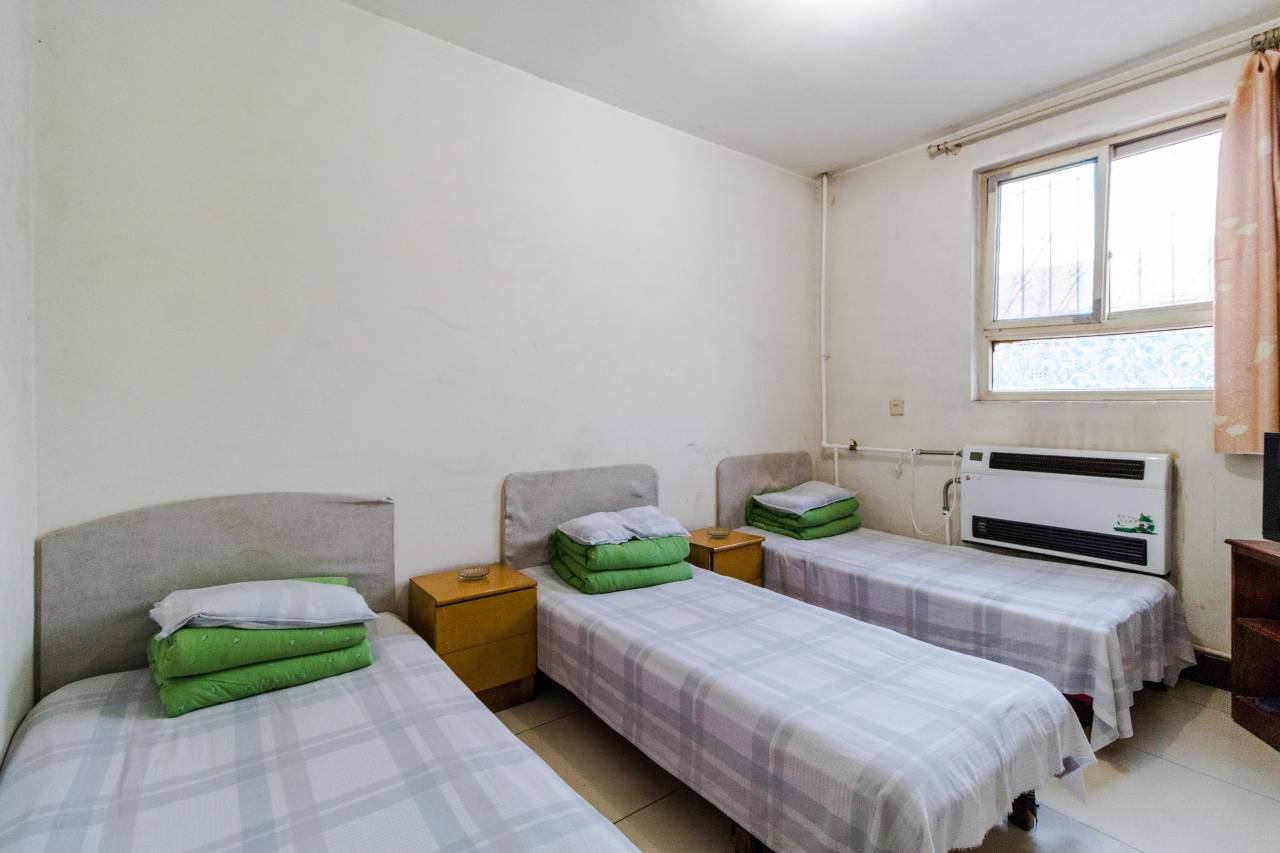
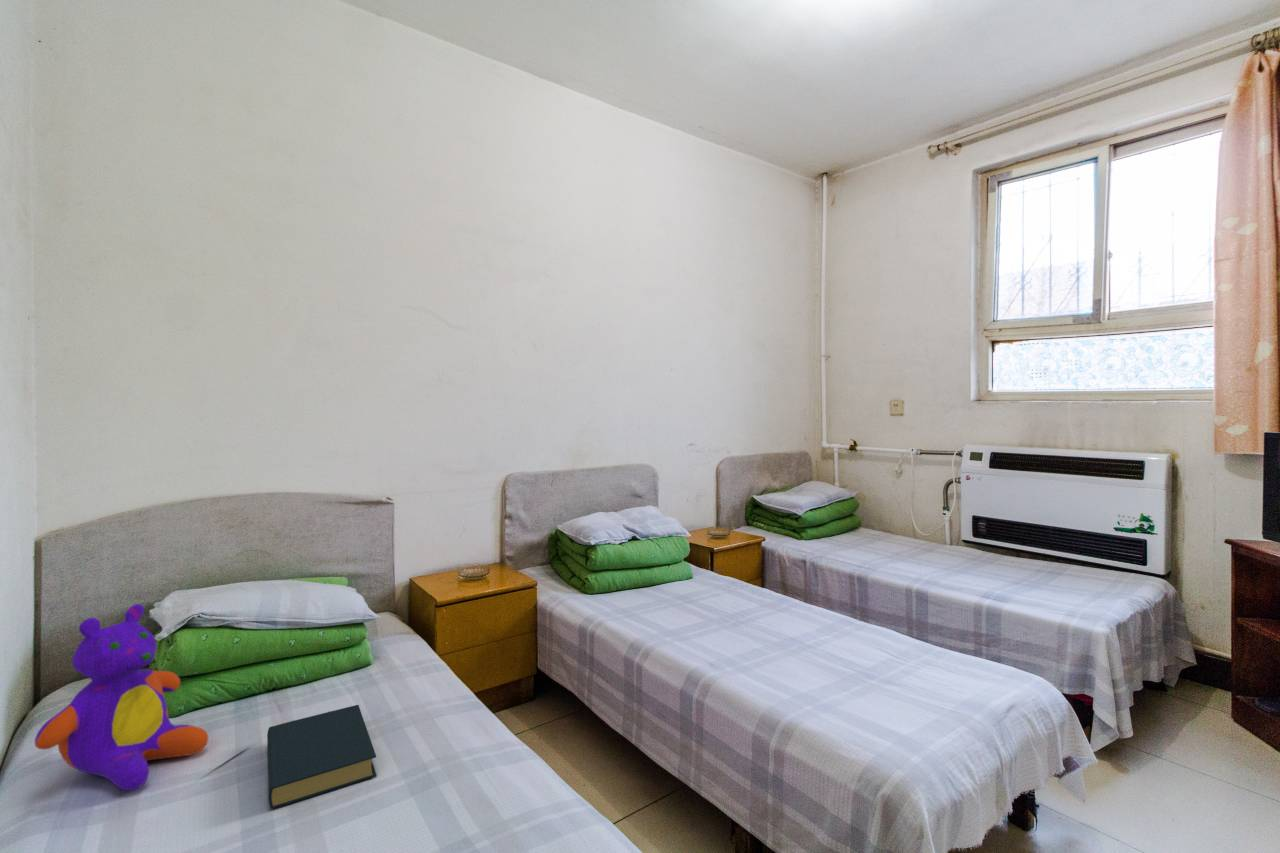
+ stuffed bear [34,603,209,791]
+ hardback book [266,704,378,810]
